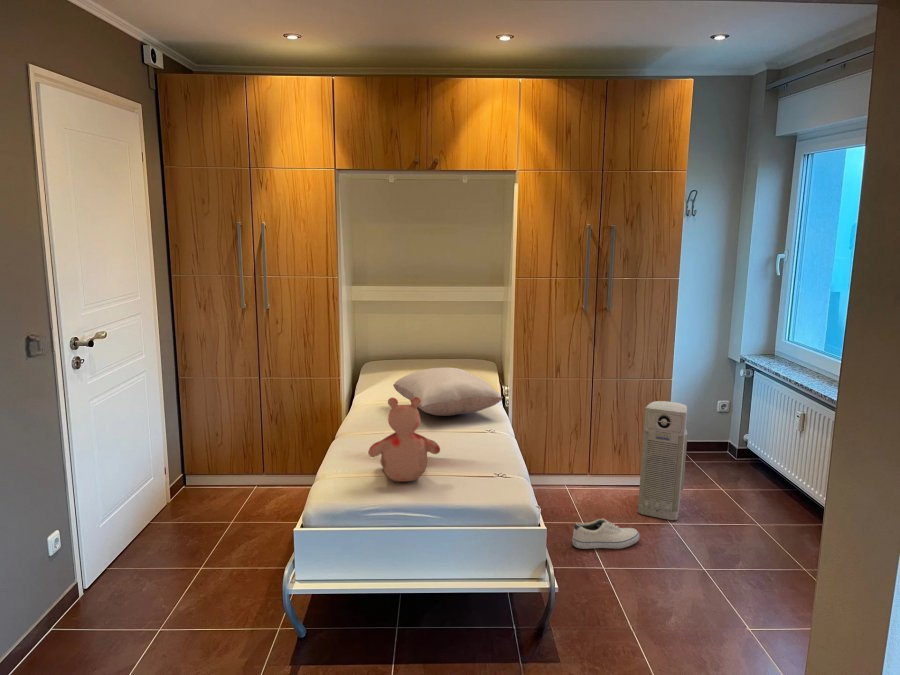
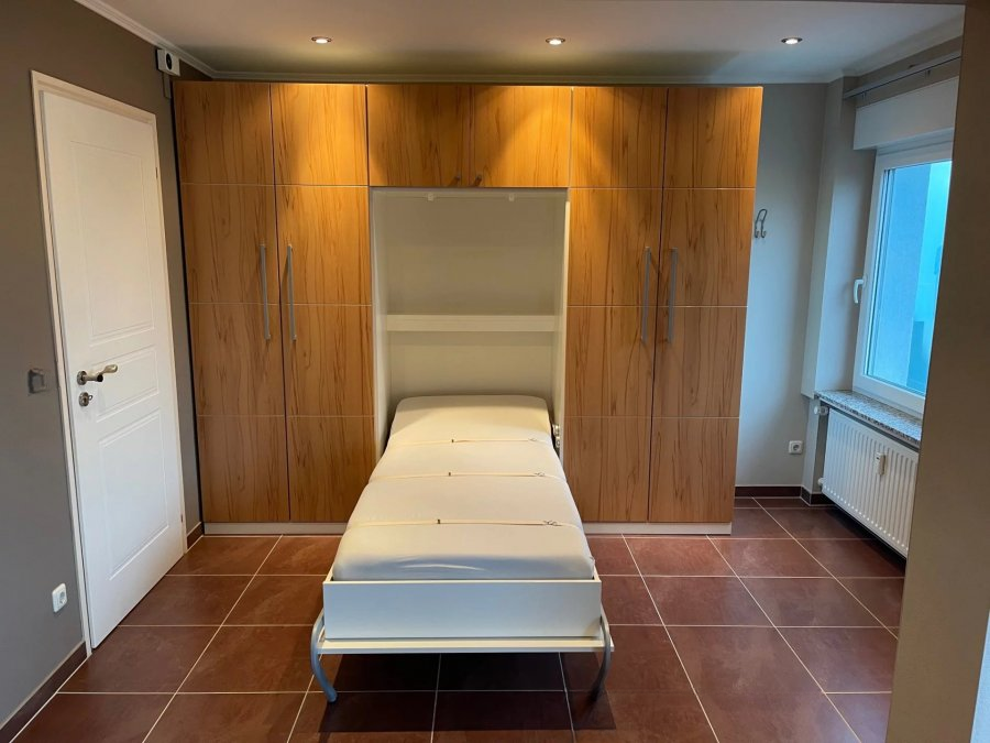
- shoe [571,517,640,550]
- air purifier [637,400,688,521]
- pillow [392,367,504,417]
- teddy bear [367,397,441,483]
